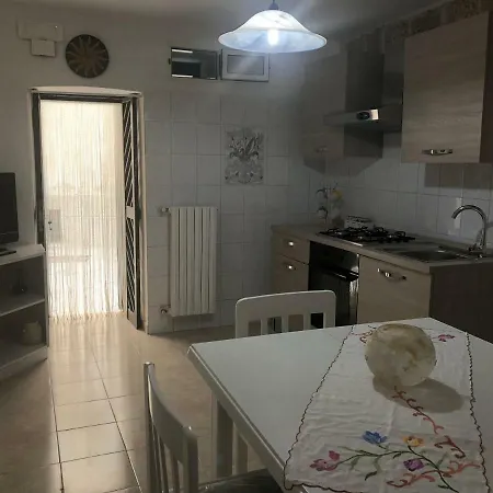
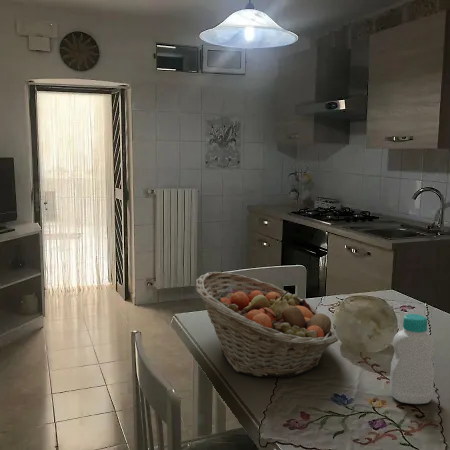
+ fruit basket [195,271,339,379]
+ bottle [389,313,436,405]
